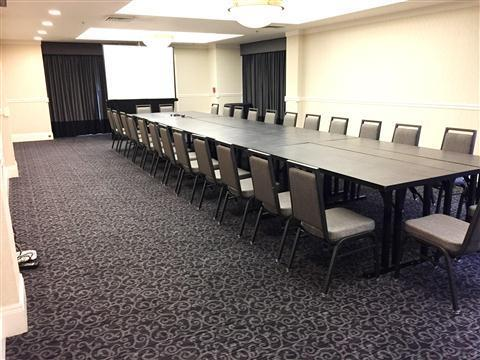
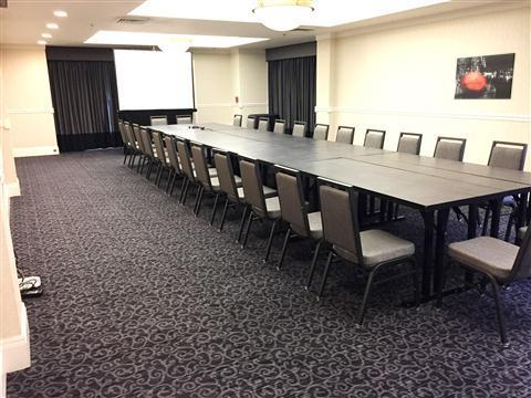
+ wall art [454,52,517,101]
